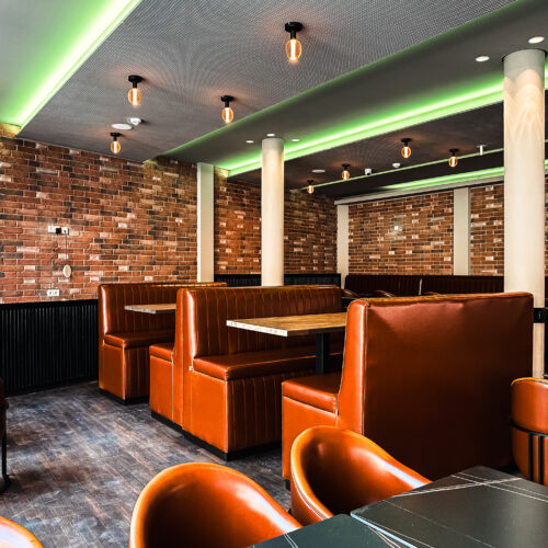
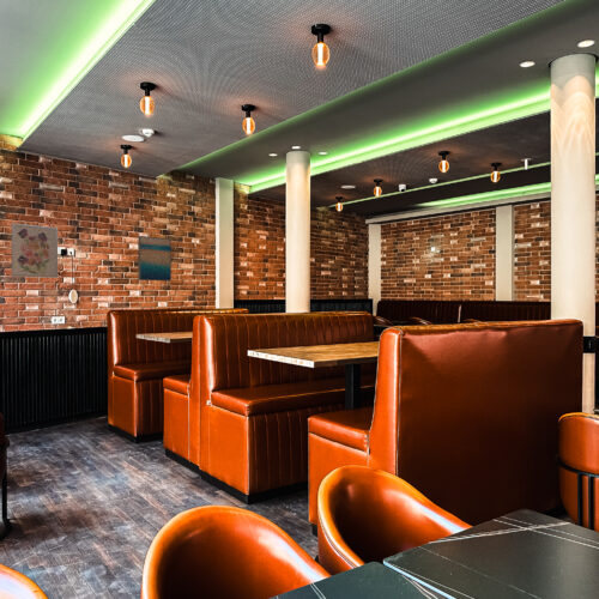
+ wall art [137,235,173,283]
+ wall art [11,222,59,279]
